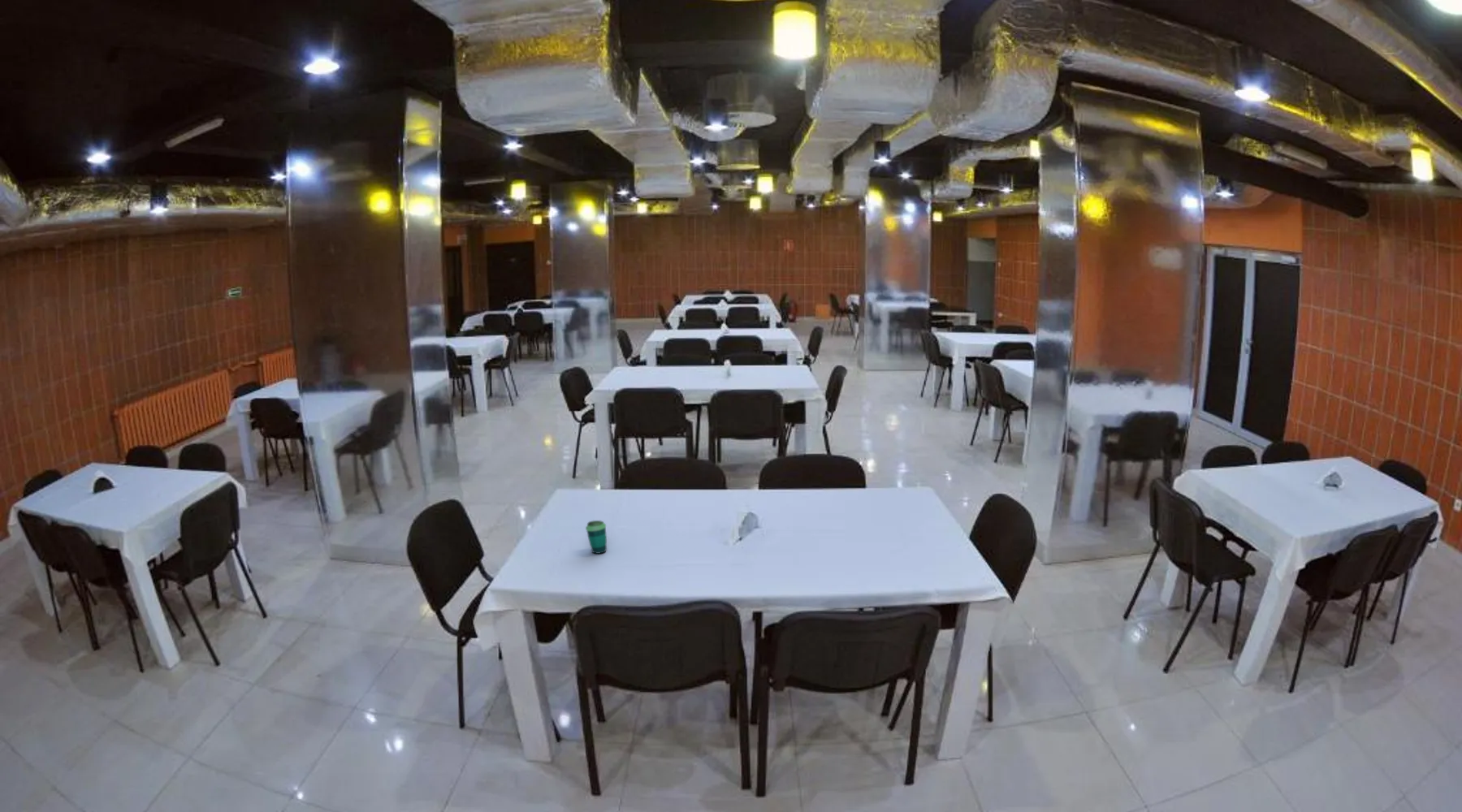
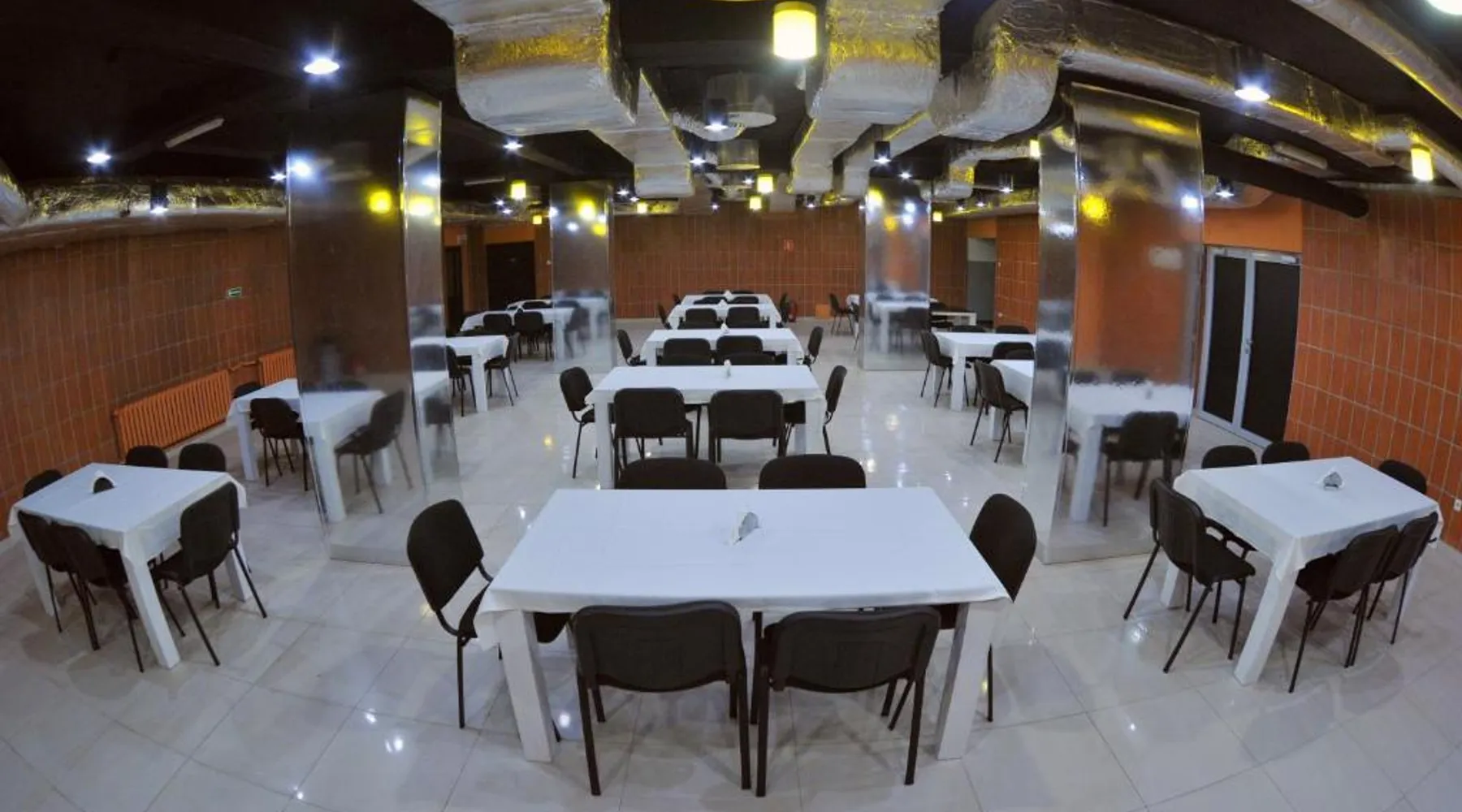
- cup [585,520,608,555]
